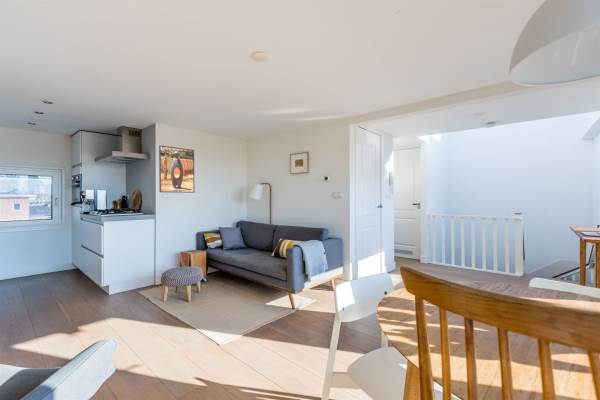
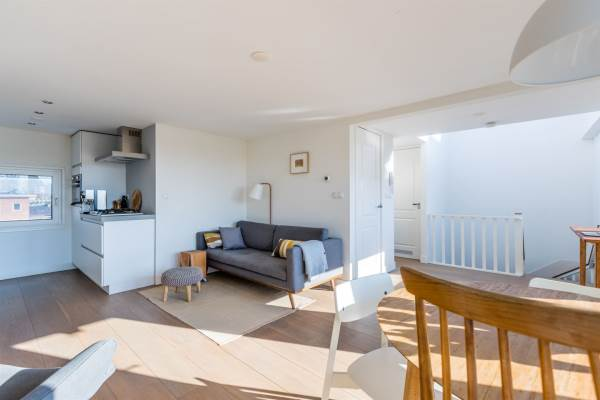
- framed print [158,145,195,194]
